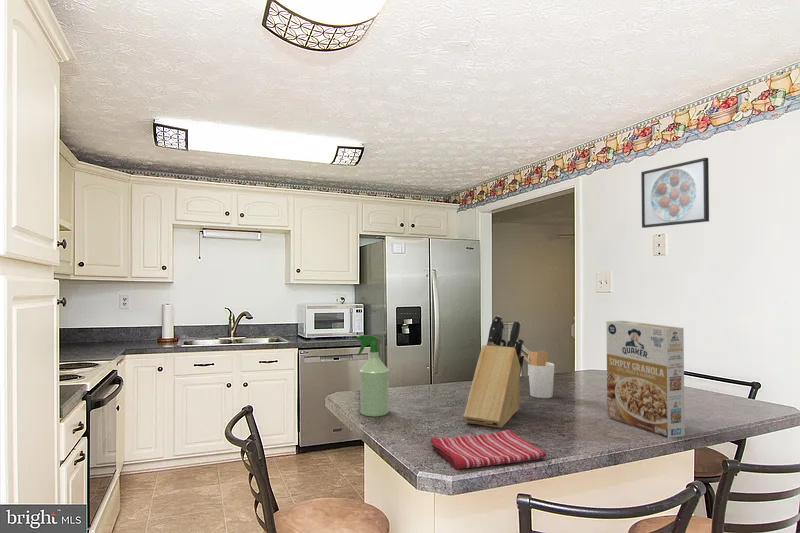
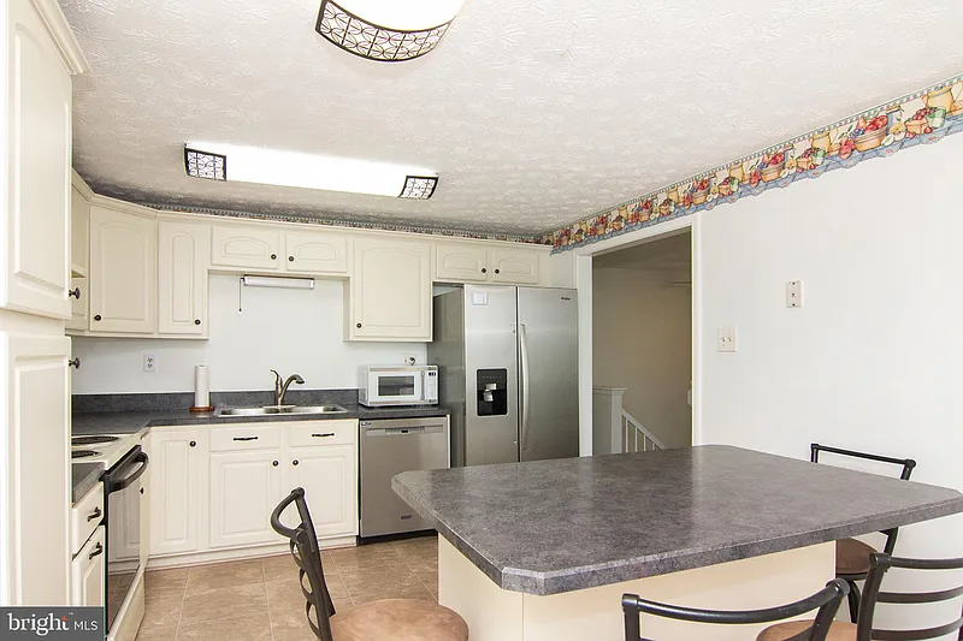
- knife block [463,315,525,429]
- cereal box [605,320,686,439]
- dish towel [429,429,547,470]
- utensil holder [521,350,555,399]
- spray bottle [355,334,390,418]
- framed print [640,157,710,229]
